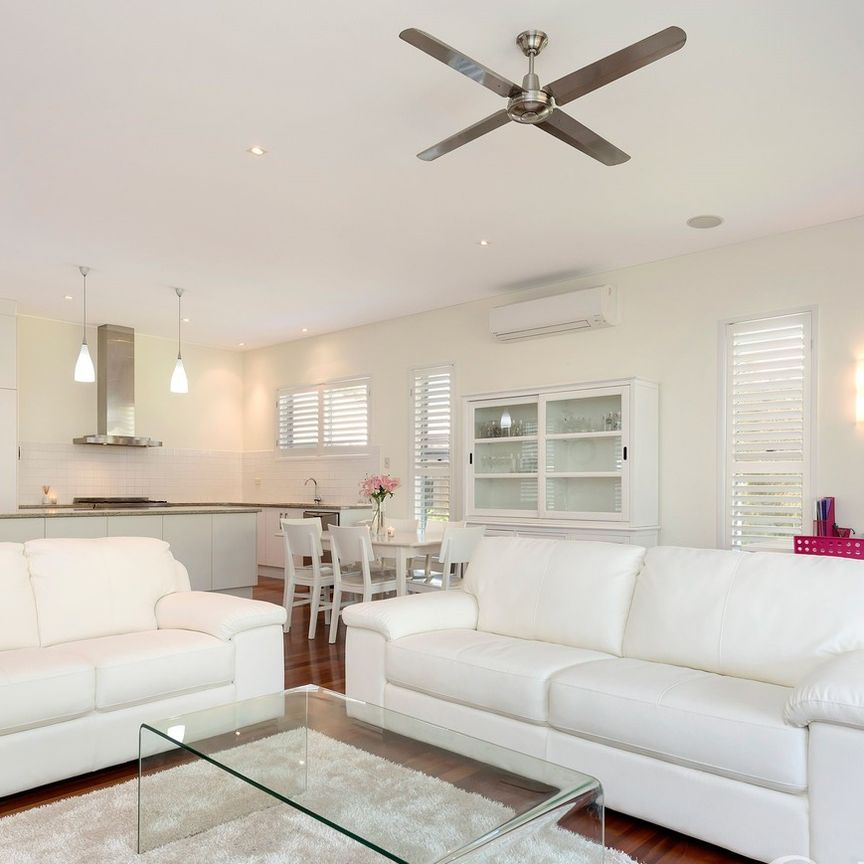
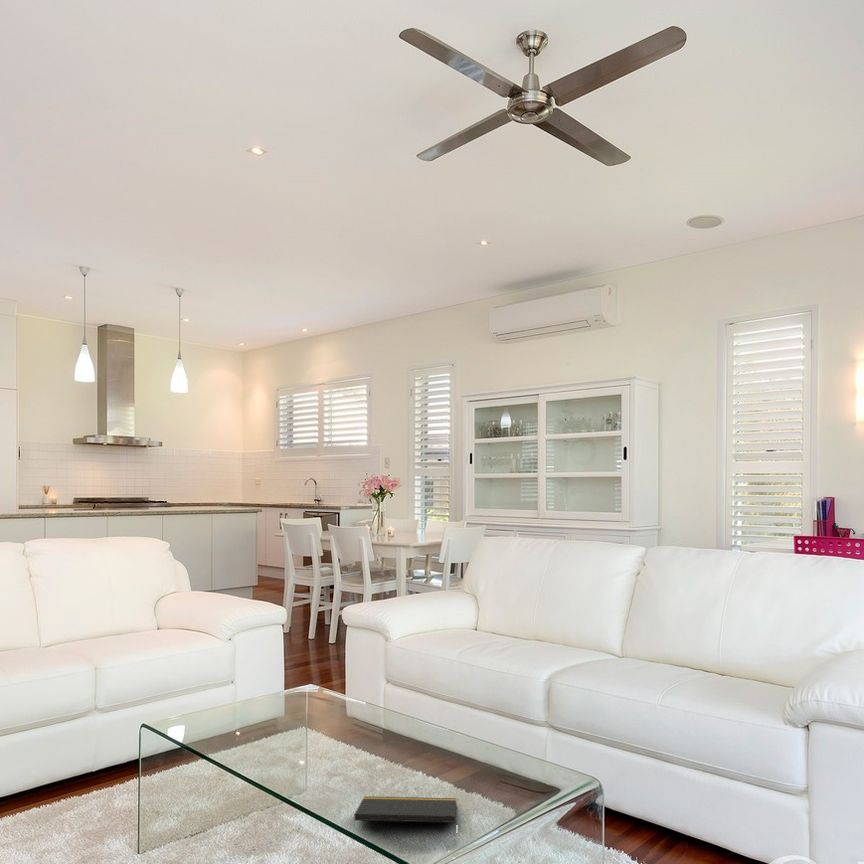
+ notepad [353,795,458,824]
